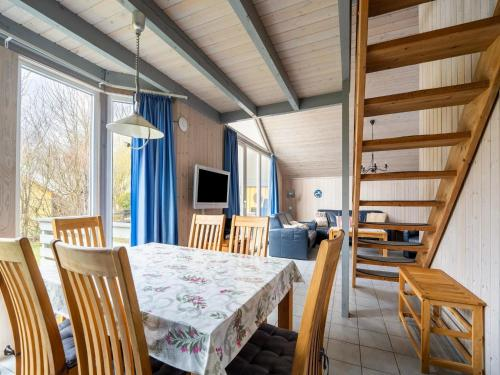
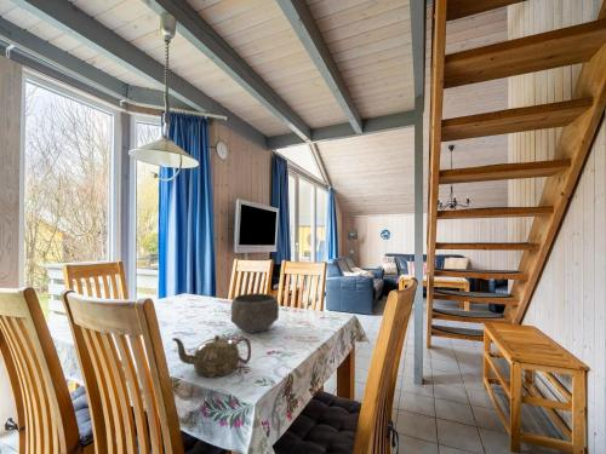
+ teapot [171,334,252,379]
+ bowl [229,292,280,334]
